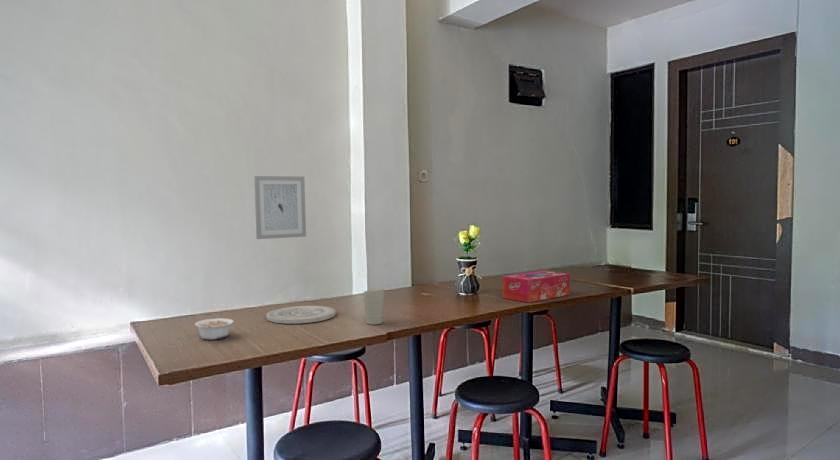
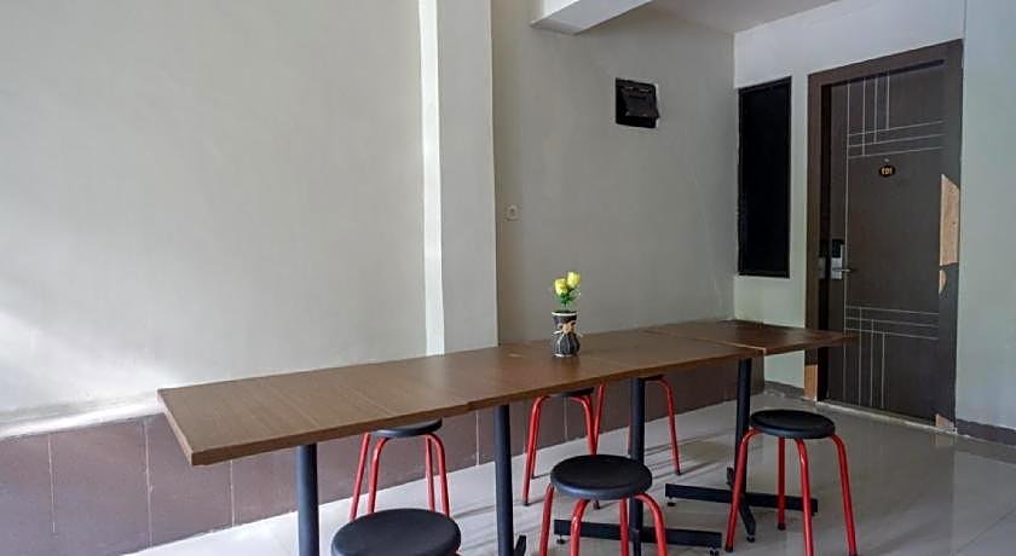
- legume [194,317,235,340]
- cup [362,287,385,325]
- wall art [253,175,307,240]
- plate [265,305,337,325]
- tissue box [502,270,571,303]
